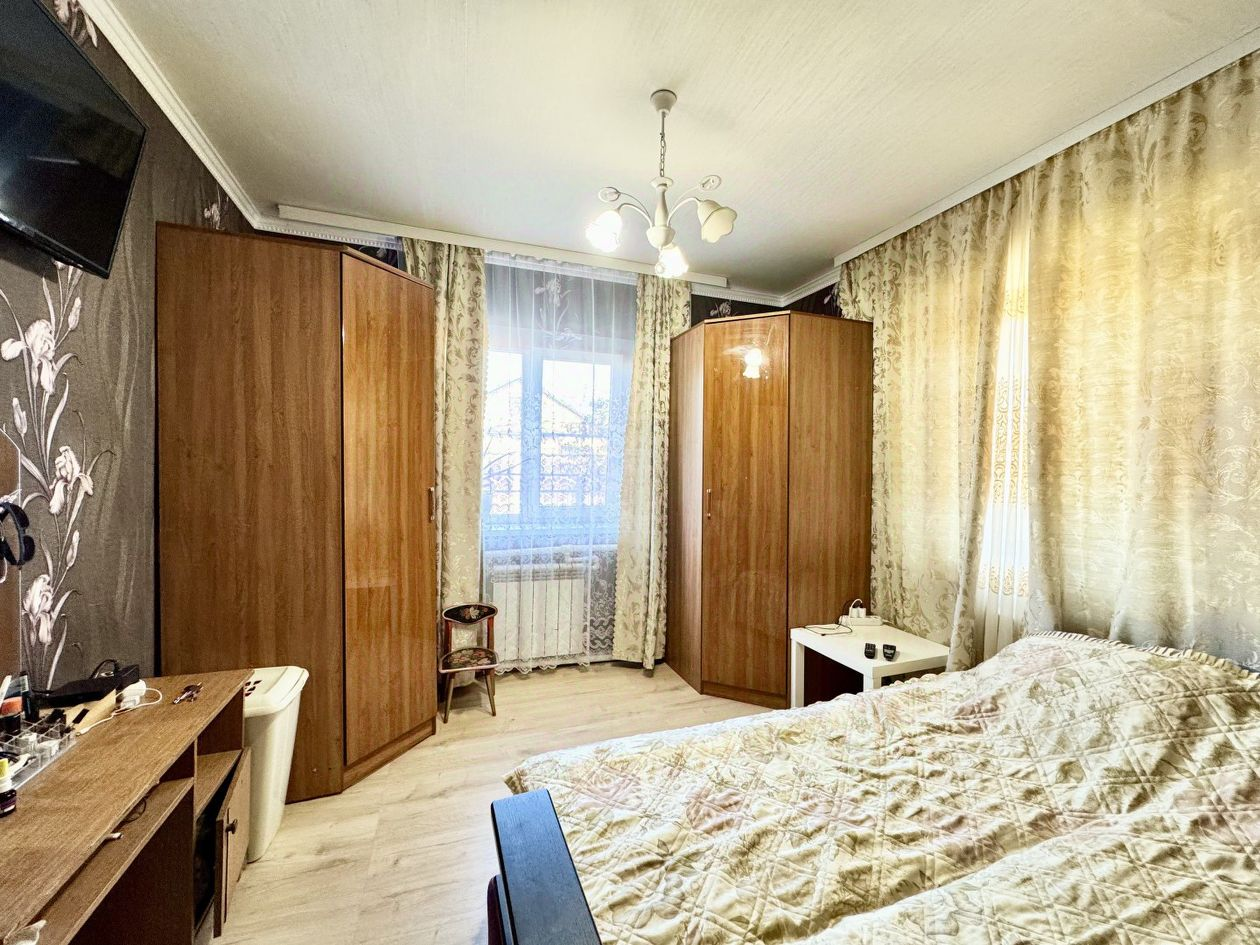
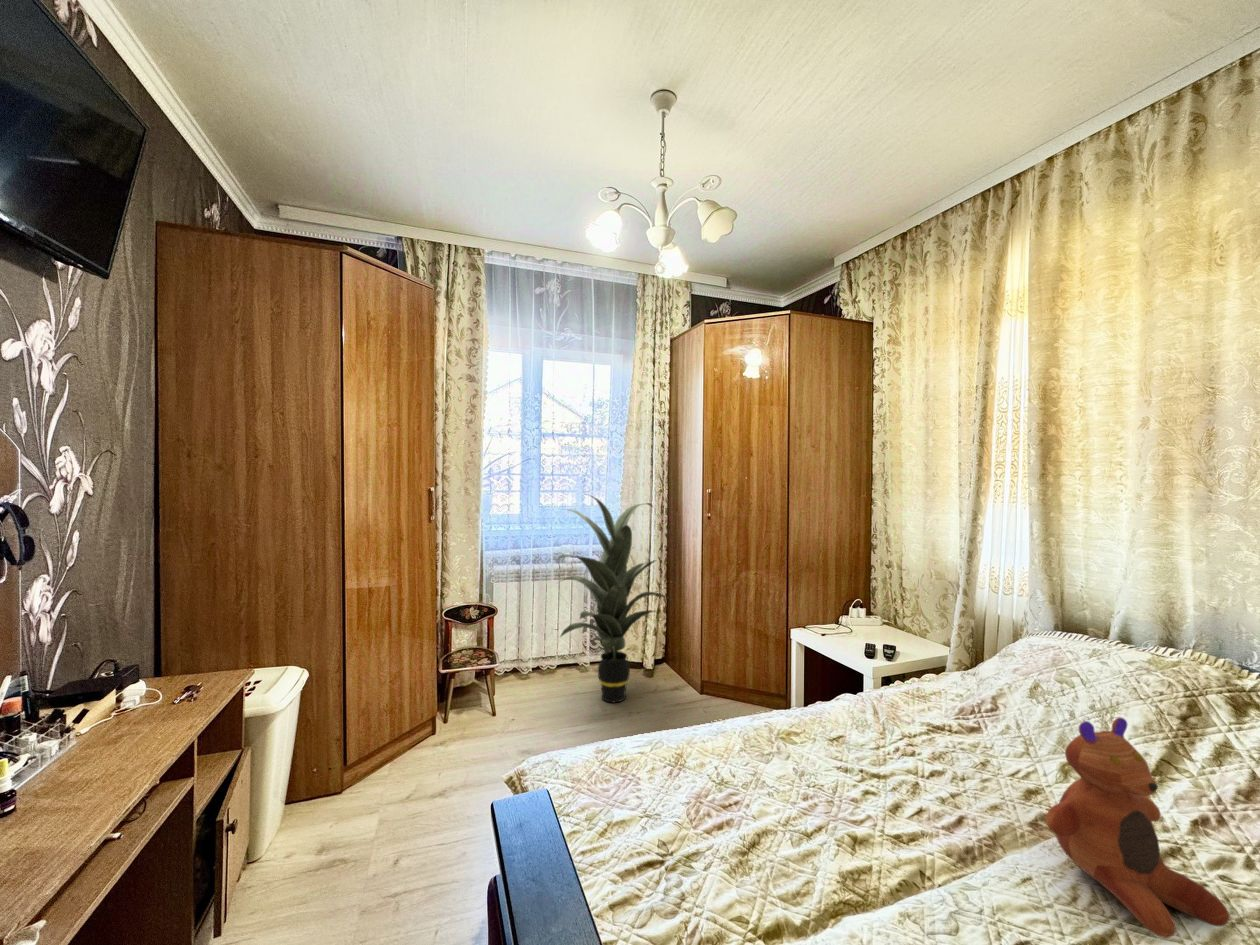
+ toy [1045,716,1230,939]
+ indoor plant [554,493,675,704]
